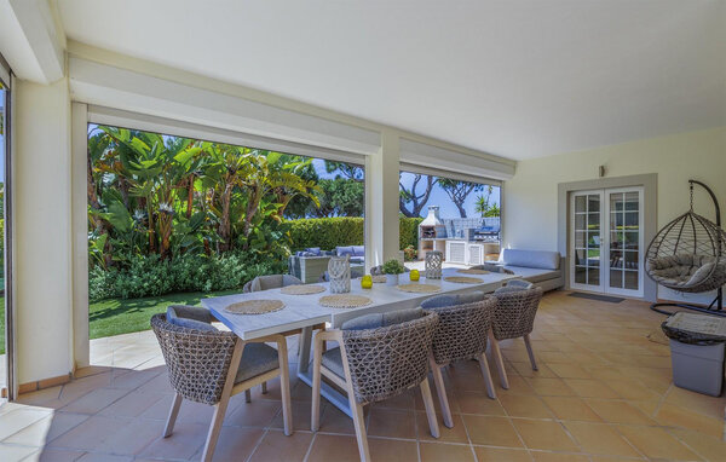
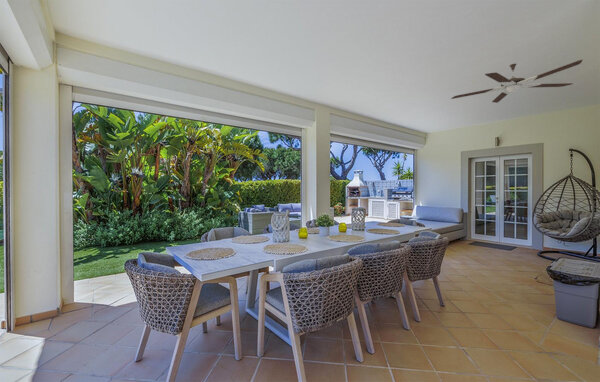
+ ceiling fan [450,59,583,104]
